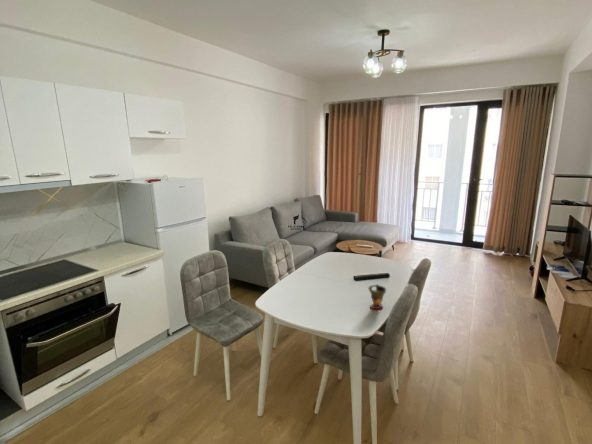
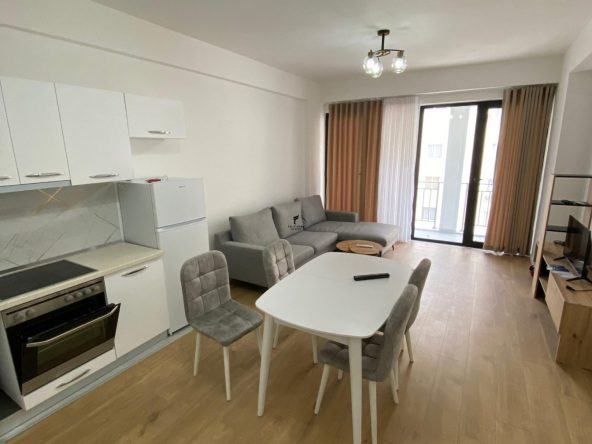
- cup [367,283,387,311]
